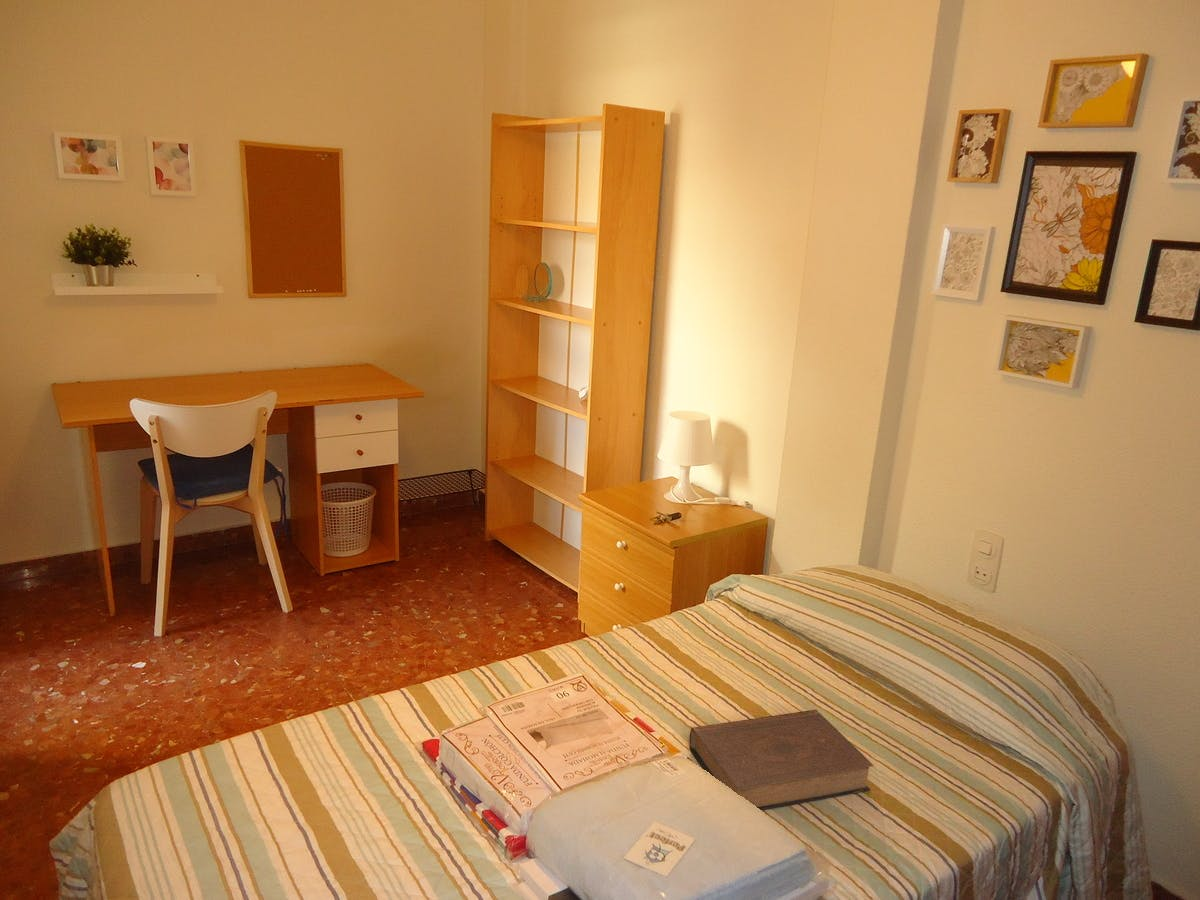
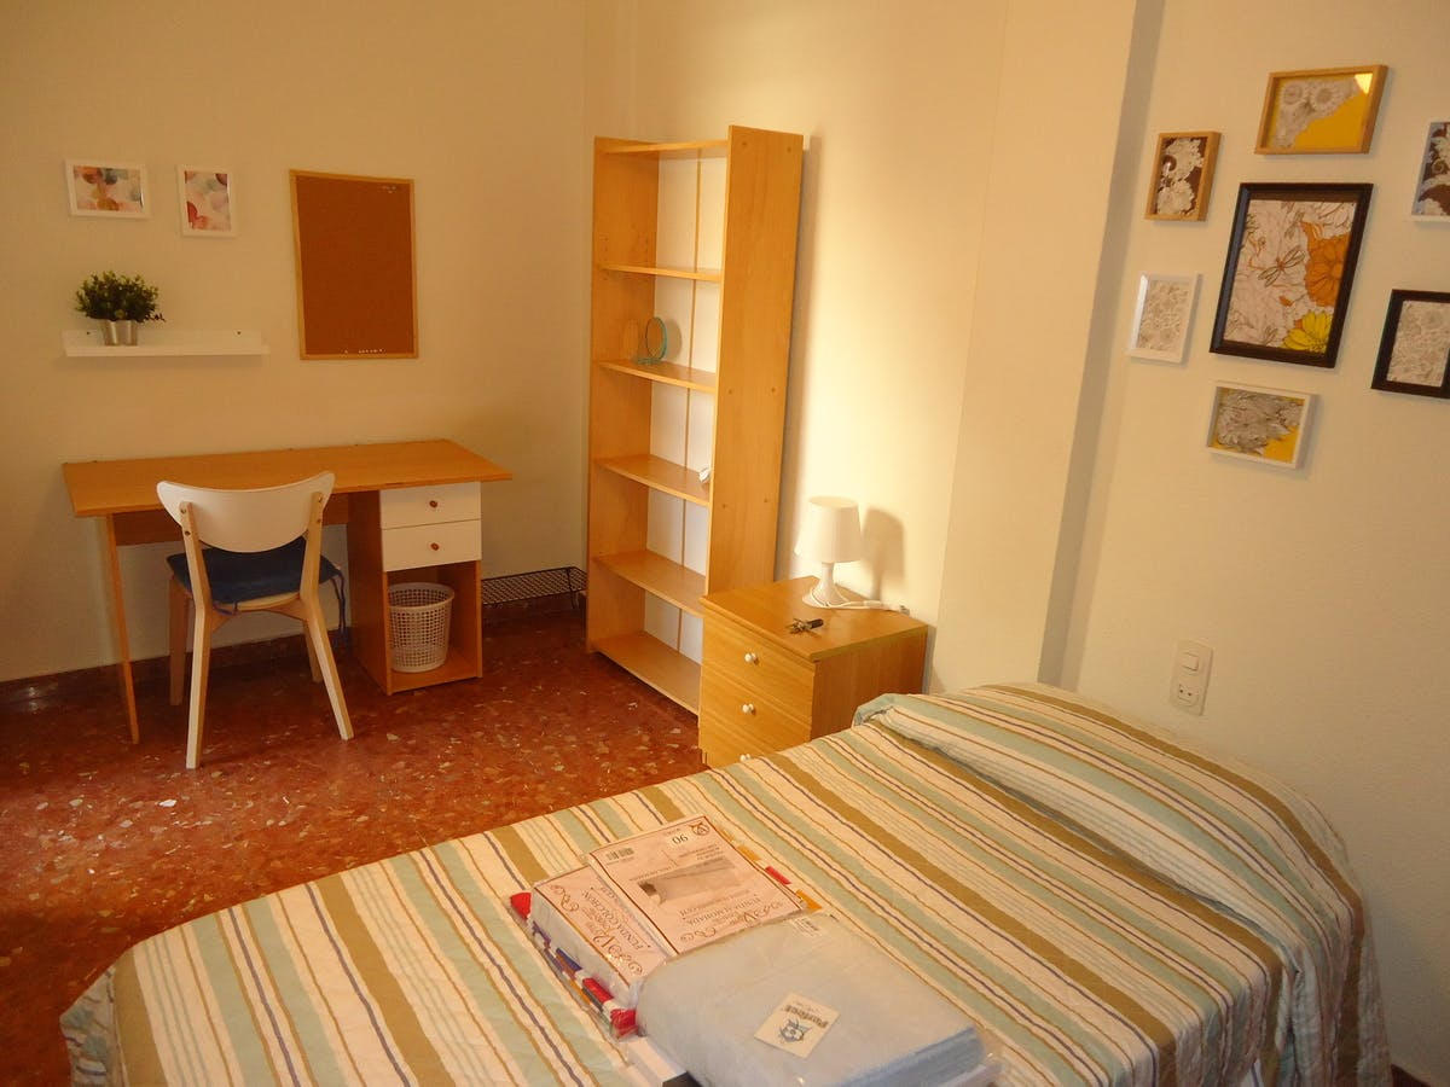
- book [688,709,875,811]
